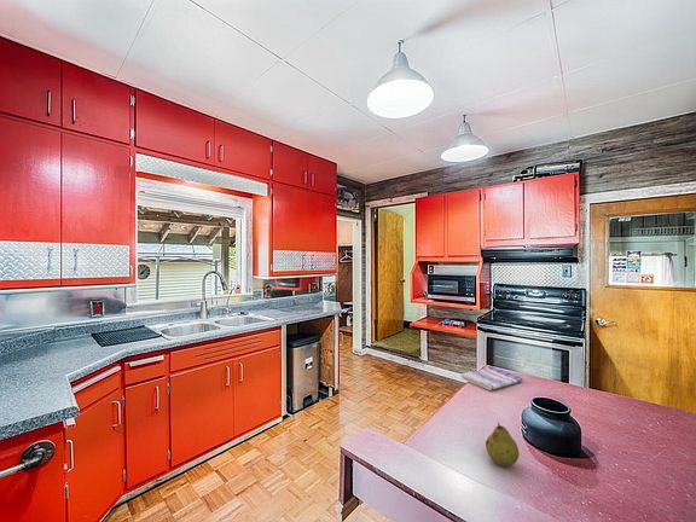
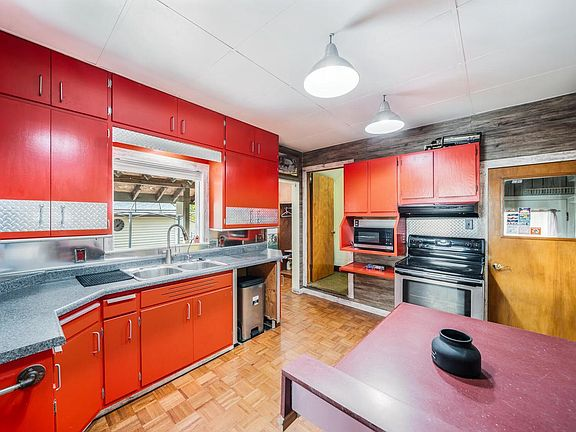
- dish towel [459,365,524,392]
- fruit [485,422,521,468]
